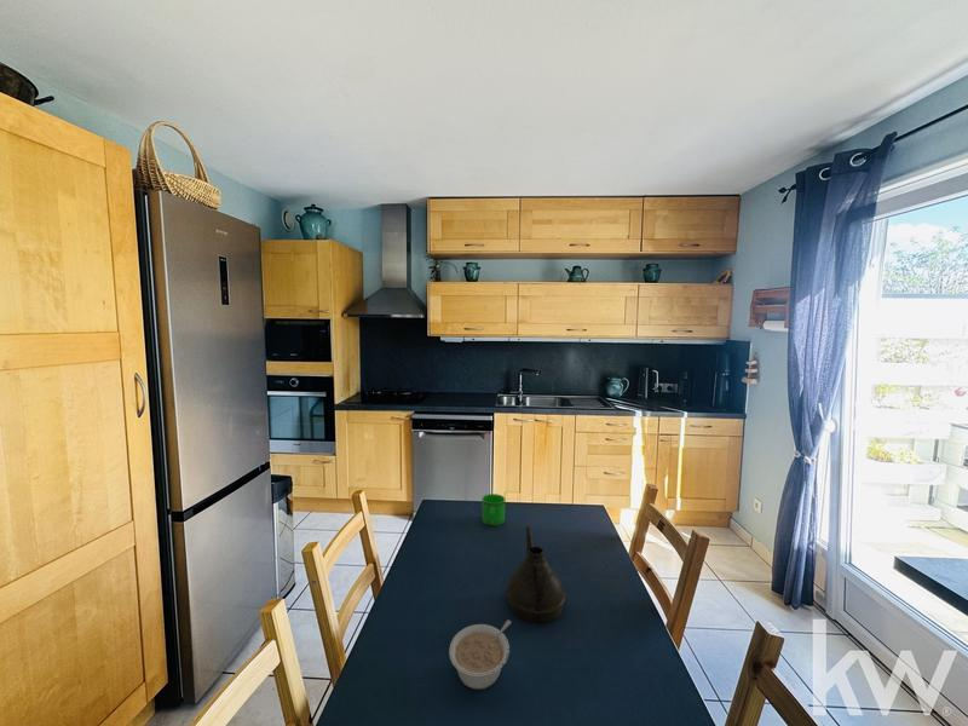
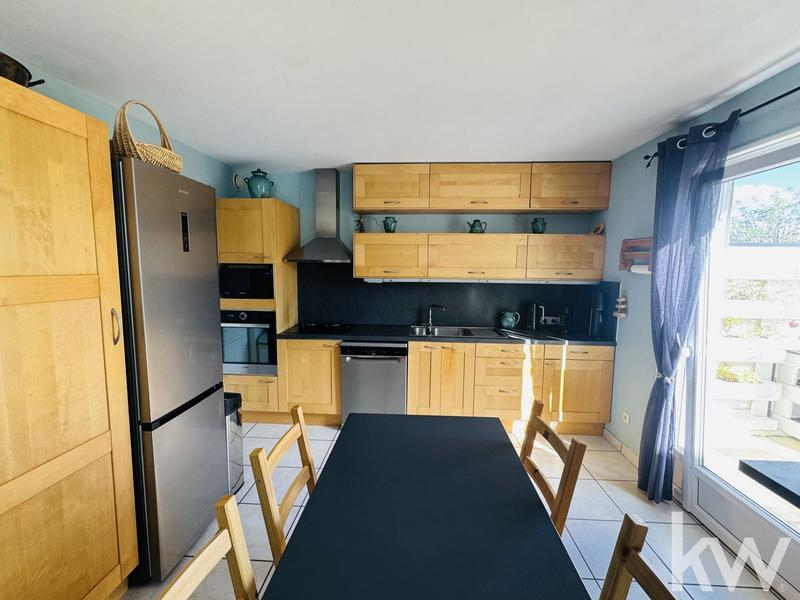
- mug [480,492,506,526]
- teapot [505,525,567,624]
- legume [448,620,512,691]
